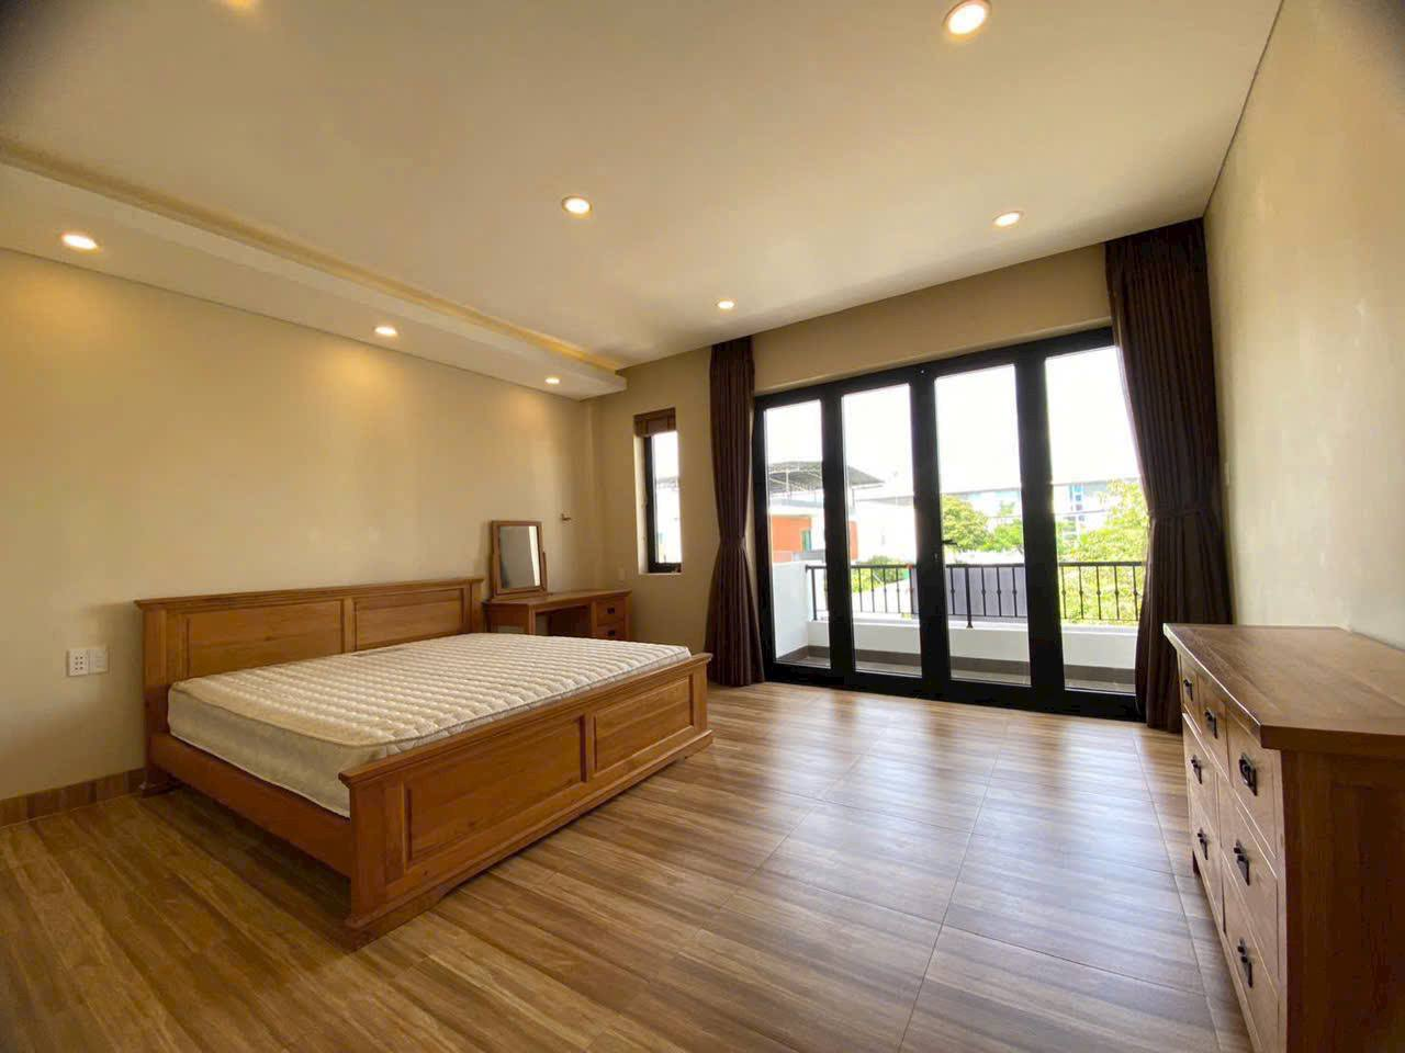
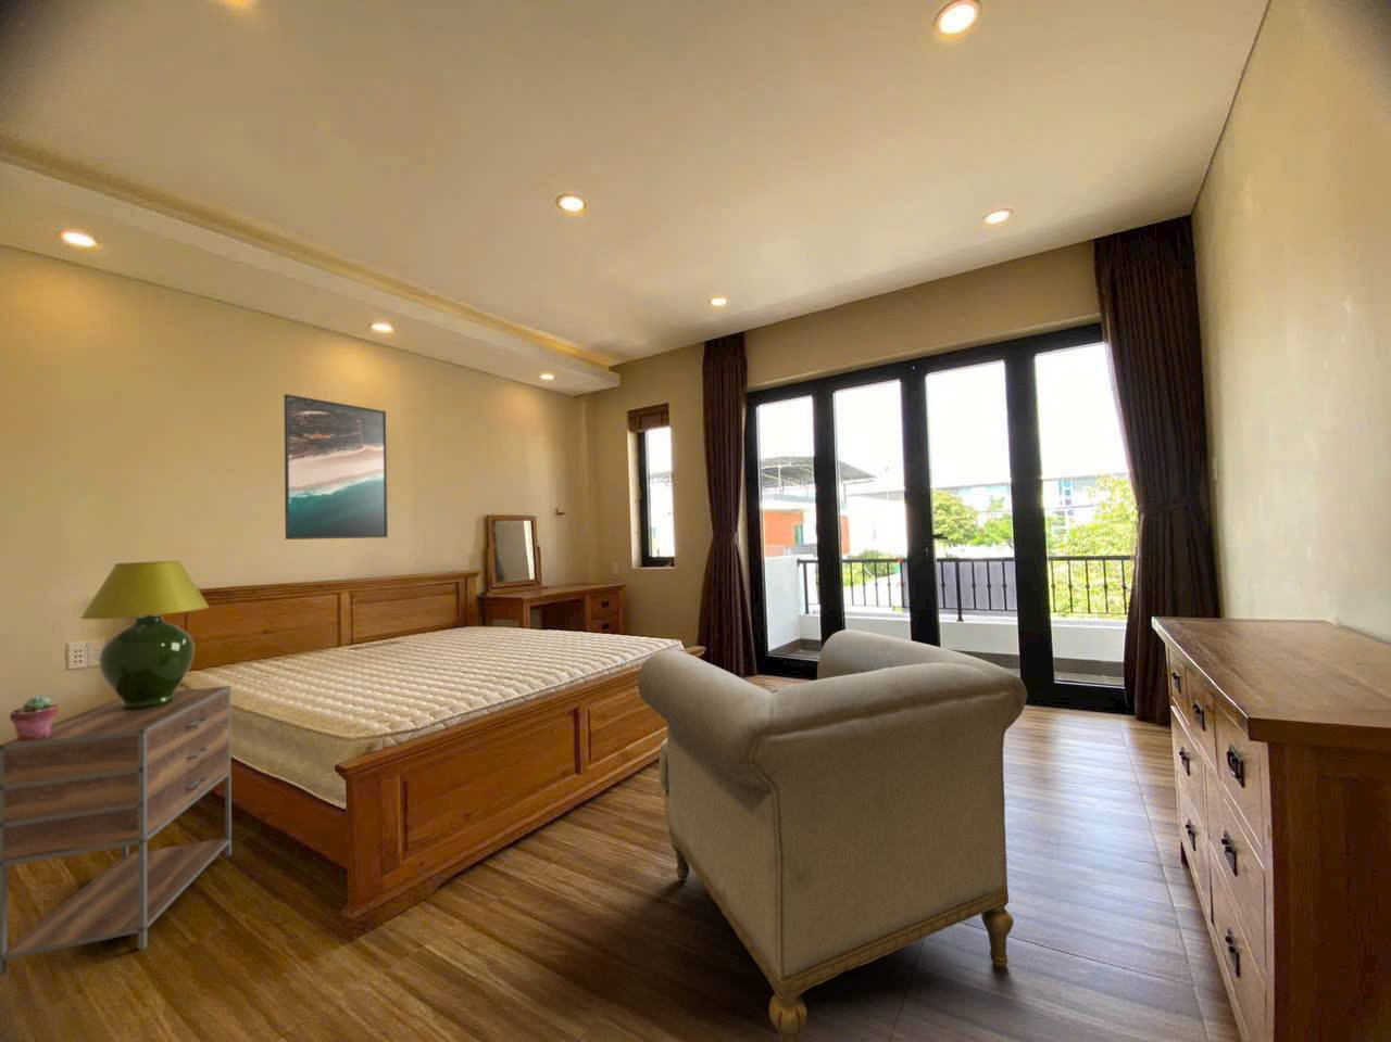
+ armchair [636,628,1028,1042]
+ table lamp [79,560,210,710]
+ potted succulent [9,695,60,741]
+ nightstand [0,685,232,976]
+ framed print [284,393,389,541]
